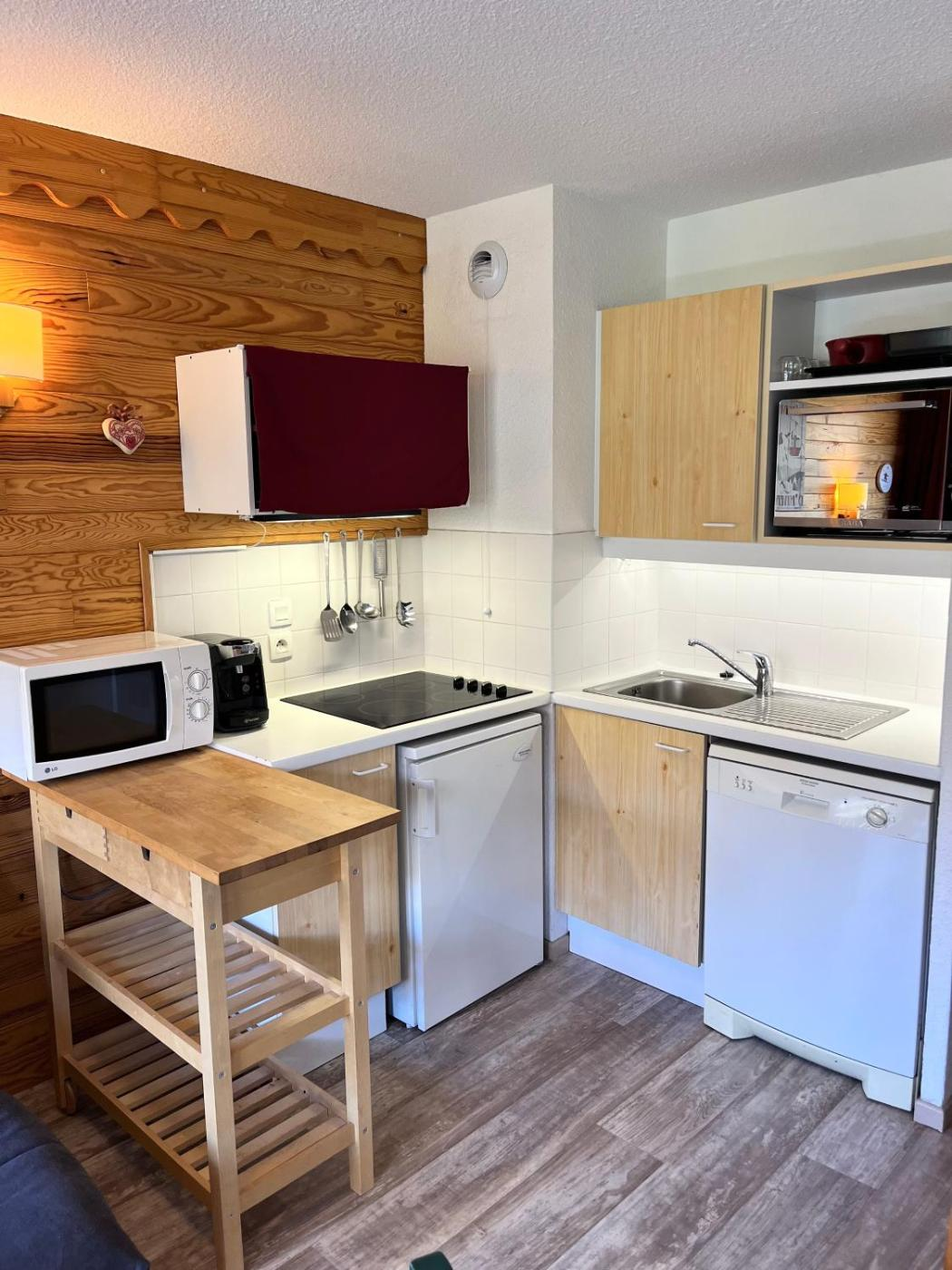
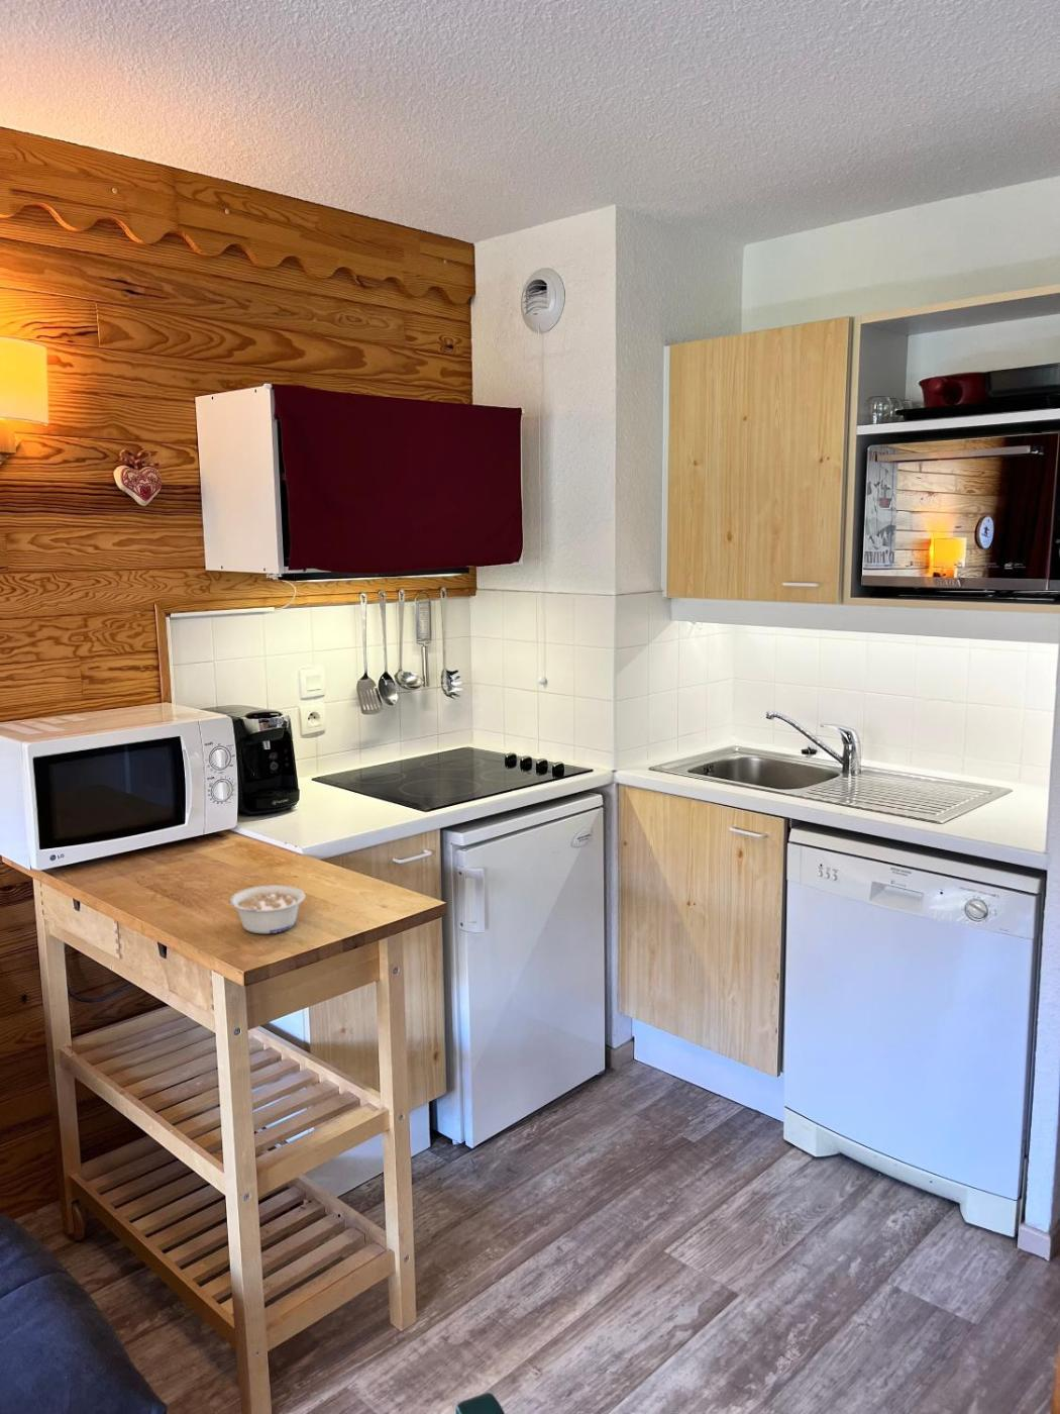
+ legume [229,884,306,935]
